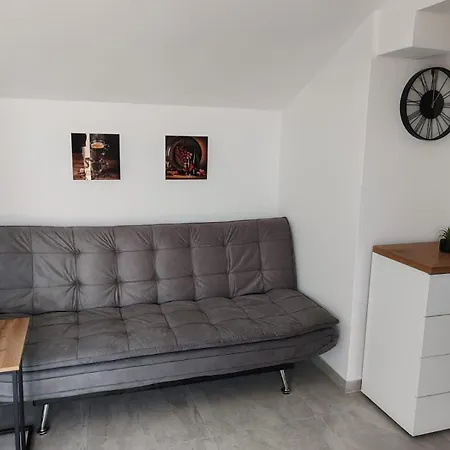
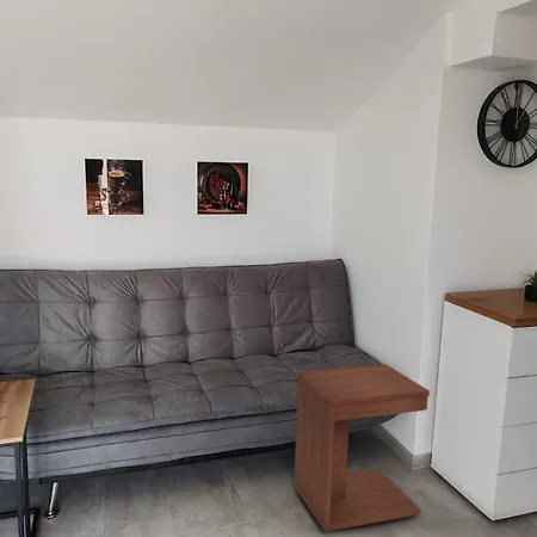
+ side table [292,363,431,533]
